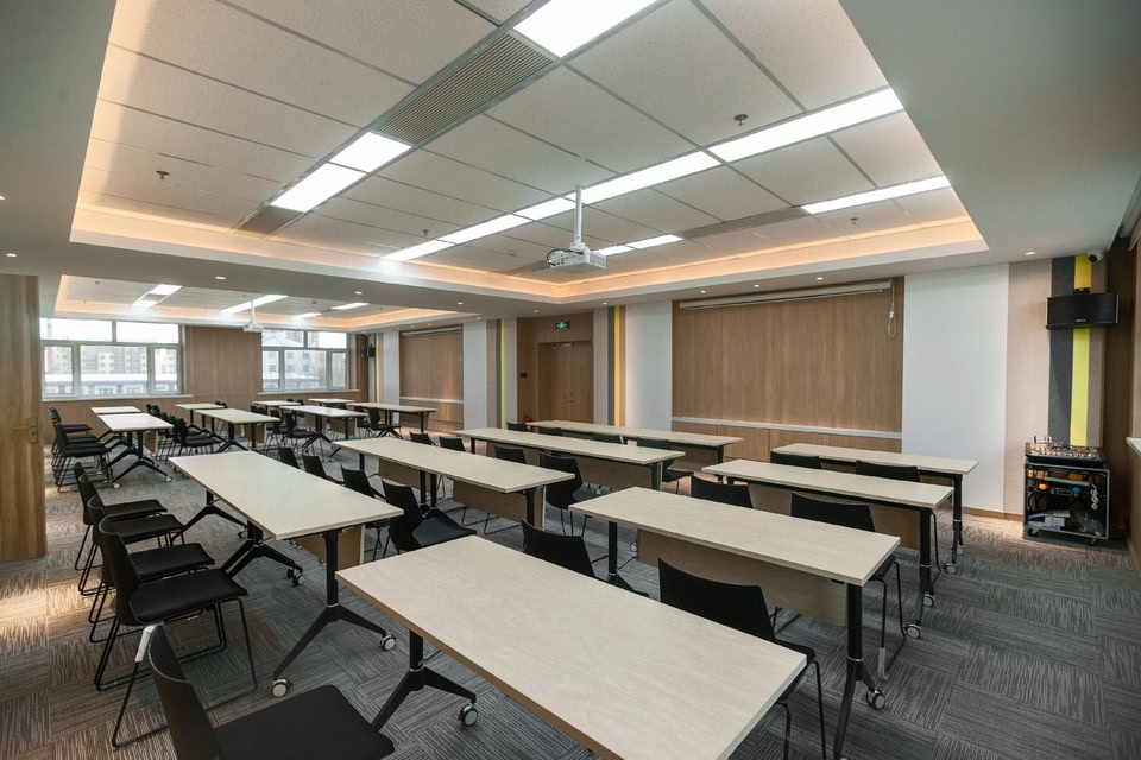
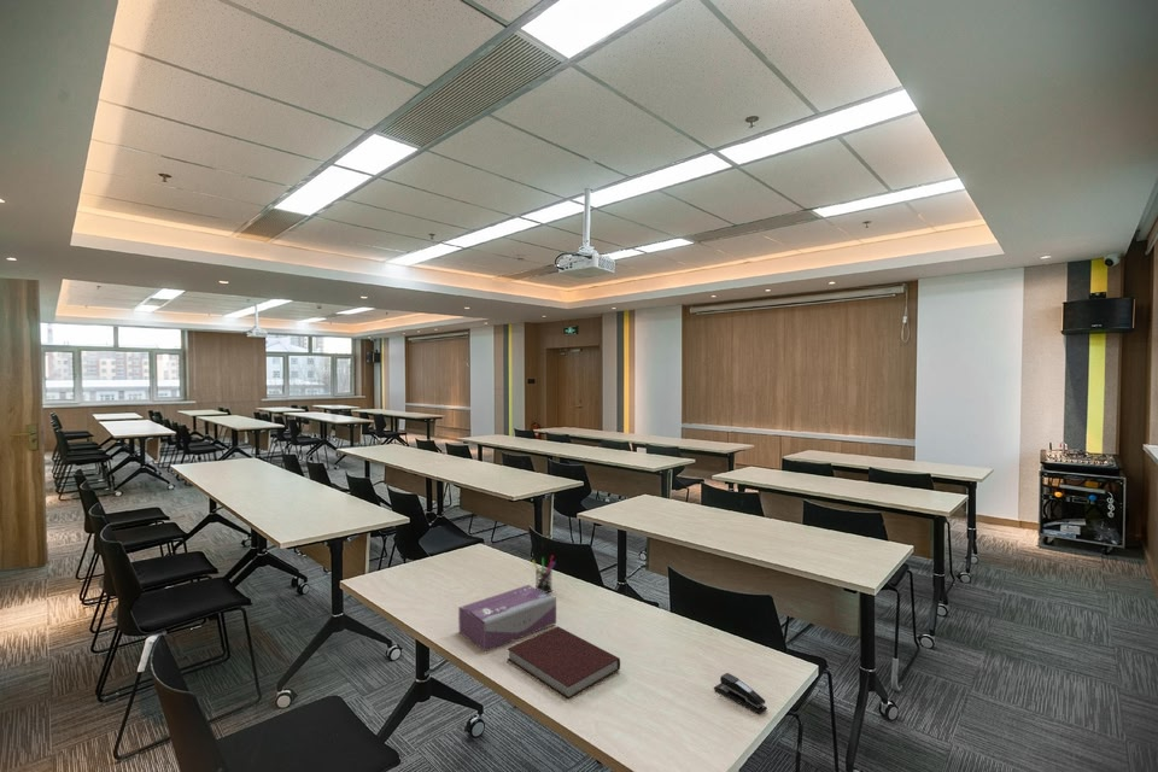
+ tissue box [457,584,557,653]
+ stapler [713,672,768,715]
+ notebook [507,625,621,700]
+ pen holder [531,555,557,593]
